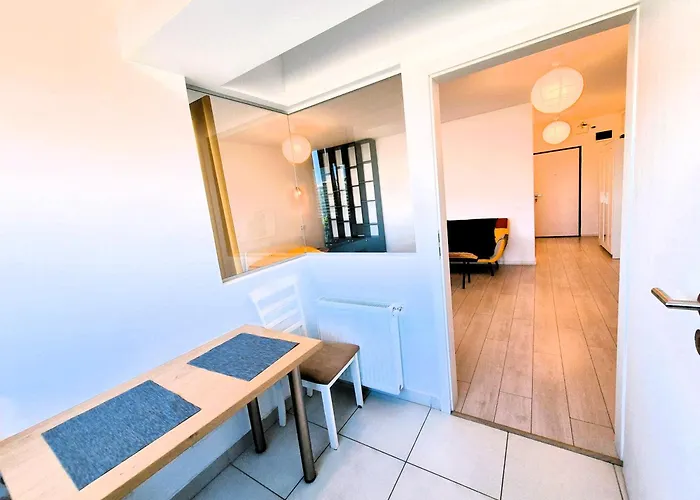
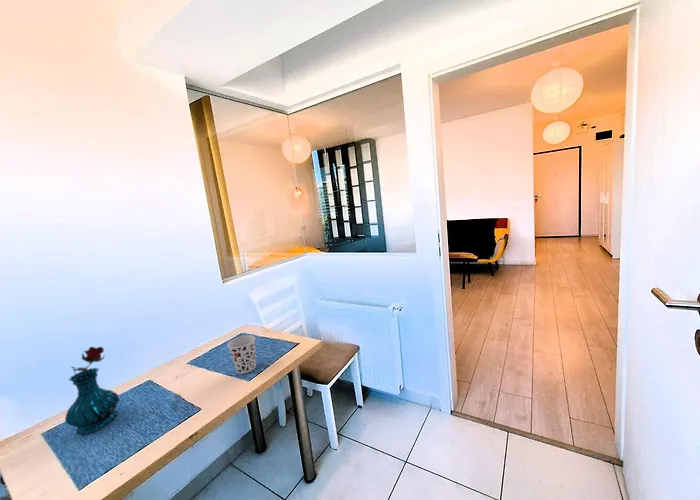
+ cup [226,334,257,375]
+ vase [64,346,120,436]
